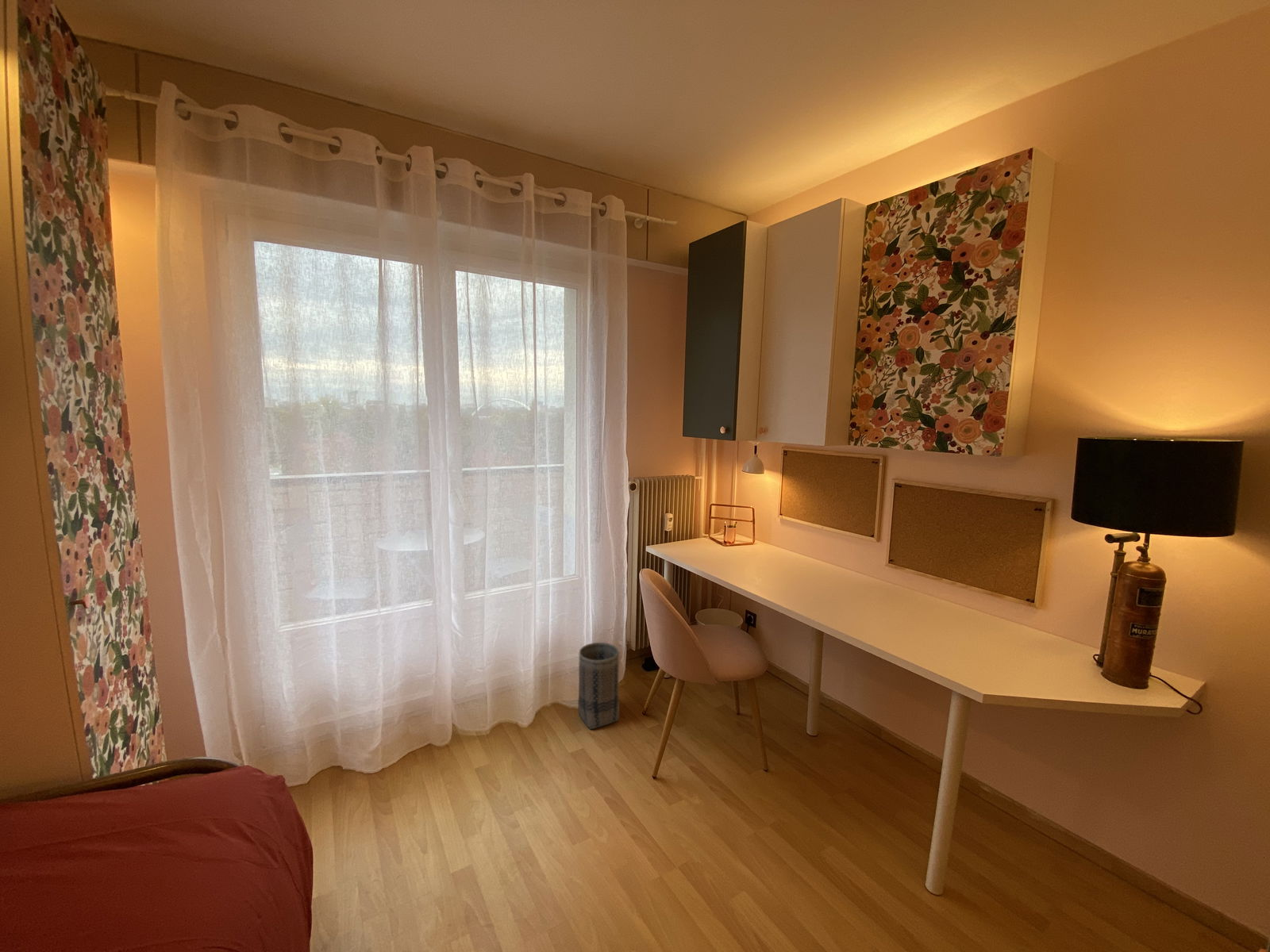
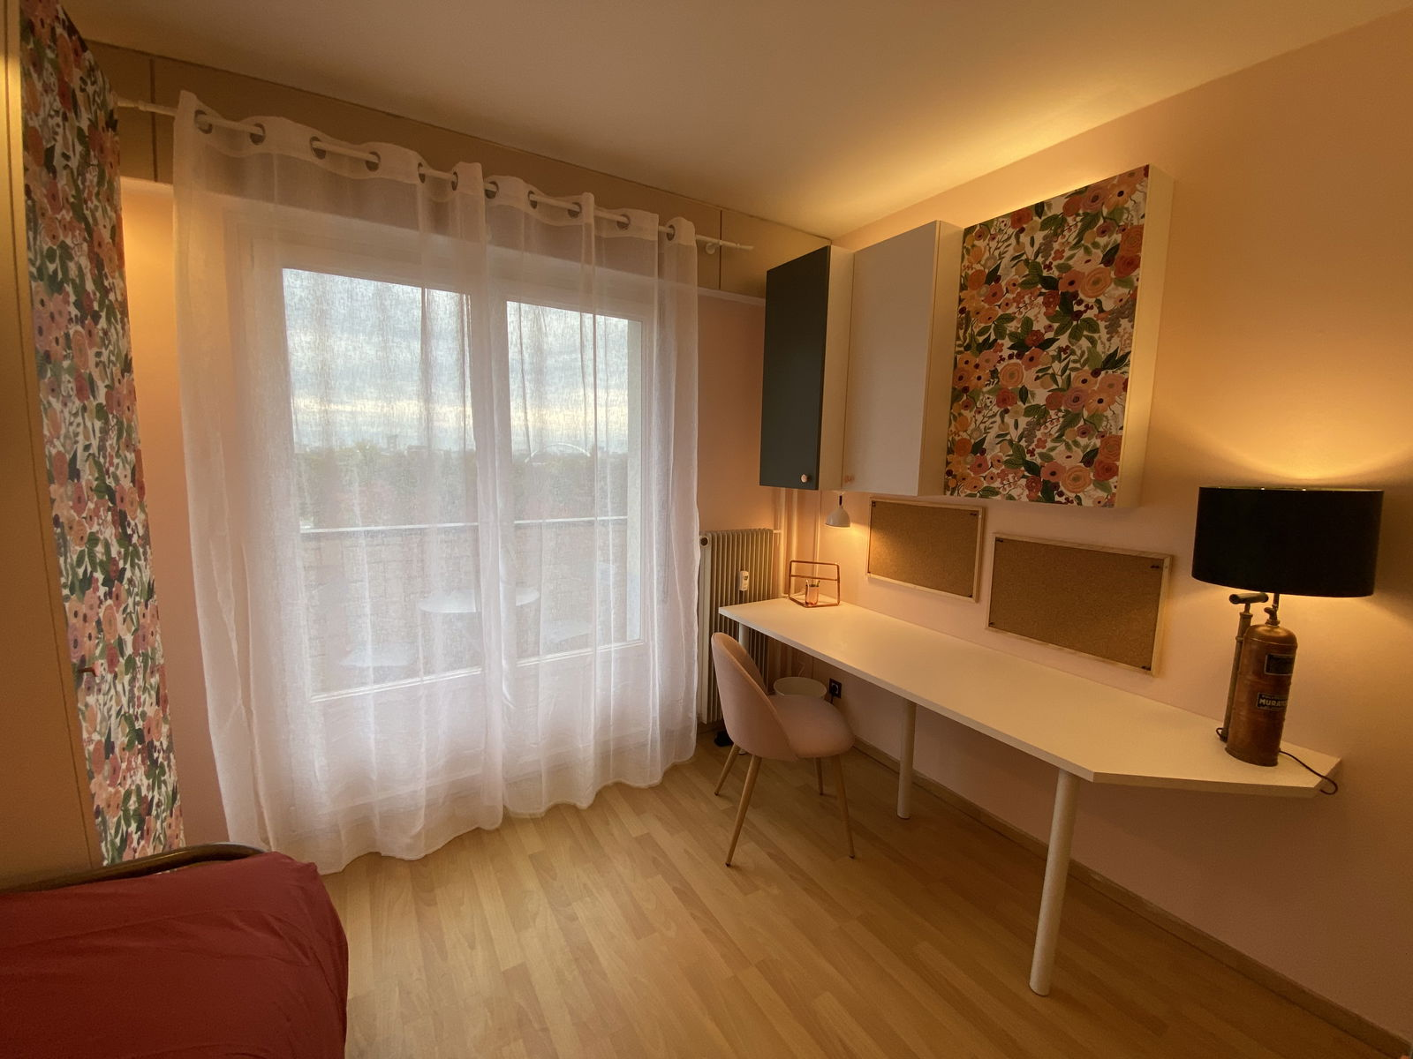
- basket [577,642,620,730]
